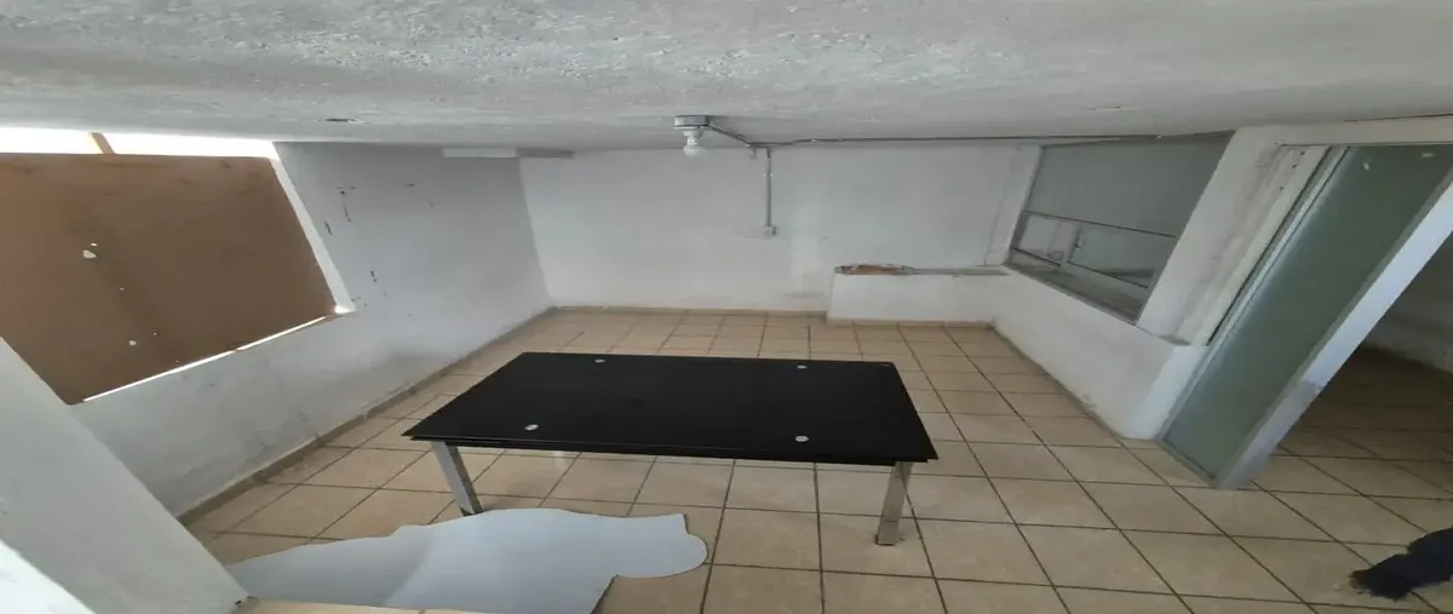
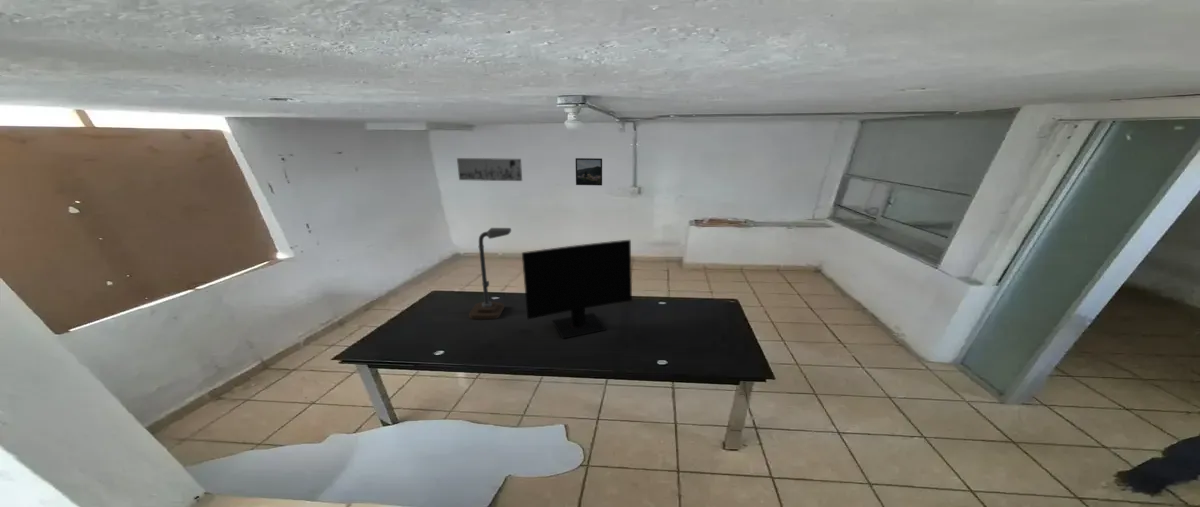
+ desk lamp [468,227,512,320]
+ wall art [456,157,523,182]
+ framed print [575,157,603,186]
+ computer monitor [521,239,633,340]
